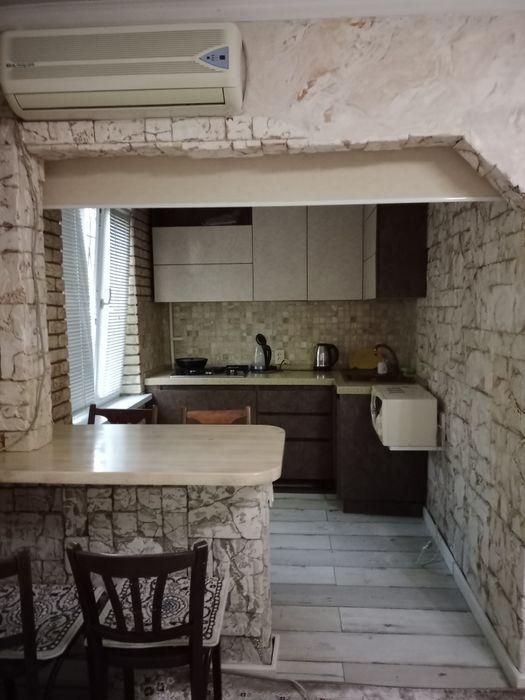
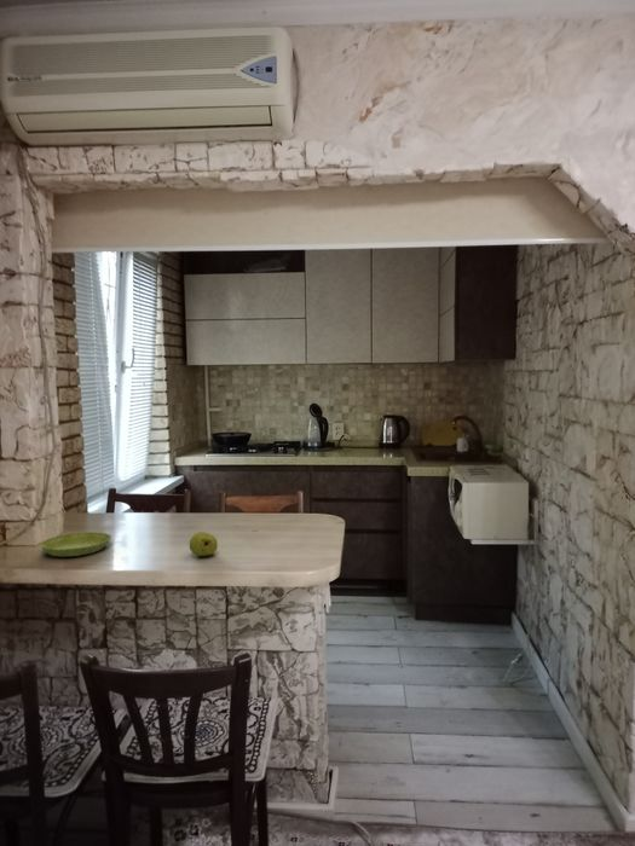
+ fruit [189,531,219,557]
+ saucer [39,531,112,557]
